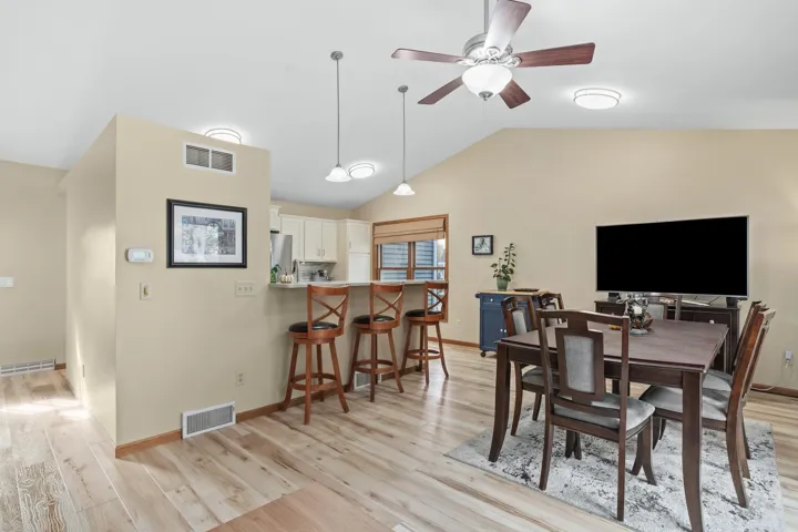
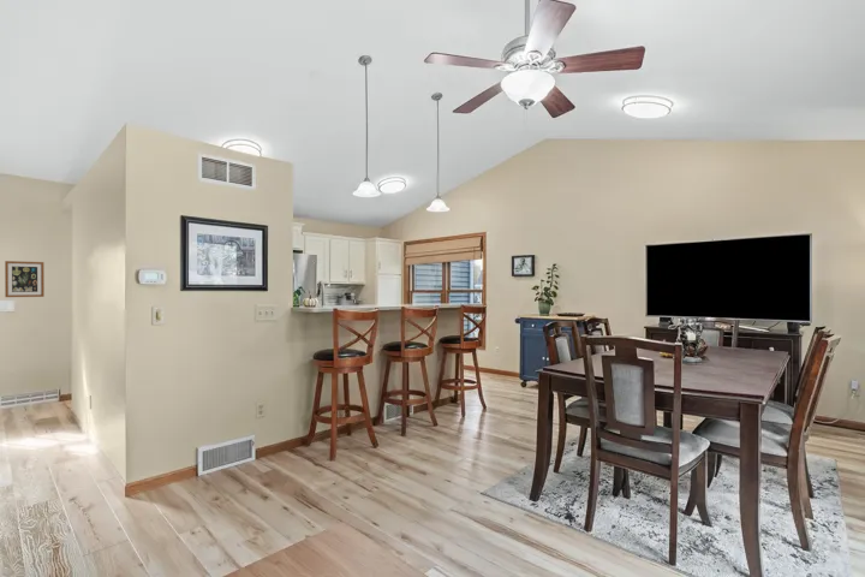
+ wall art [4,260,46,298]
